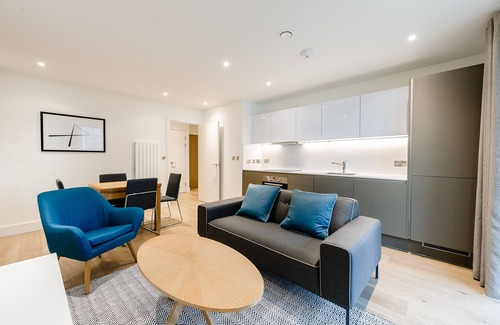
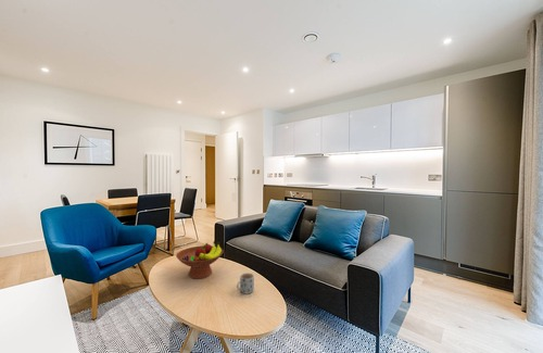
+ fruit bowl [175,240,224,280]
+ mug [236,272,255,295]
